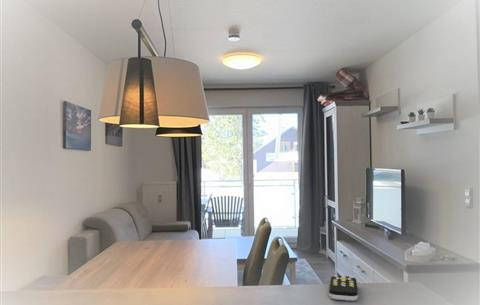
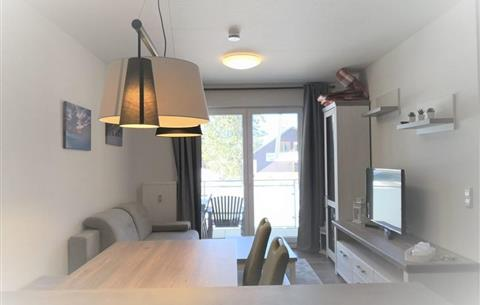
- remote control [328,274,359,302]
